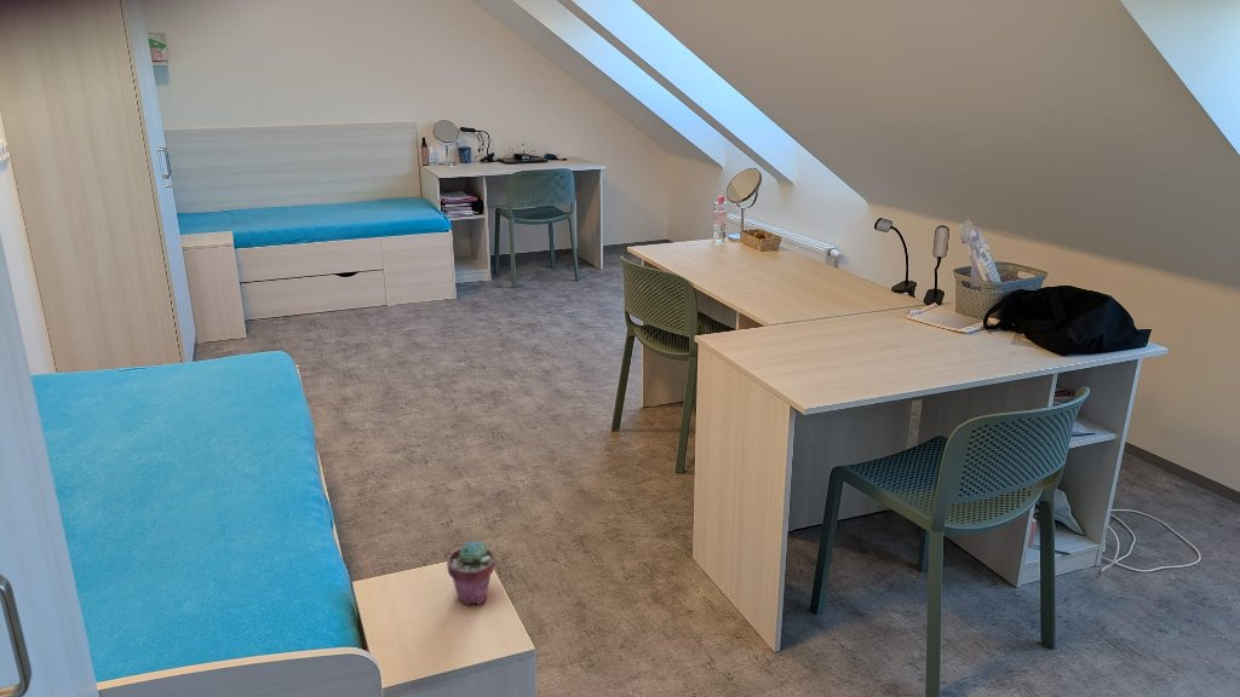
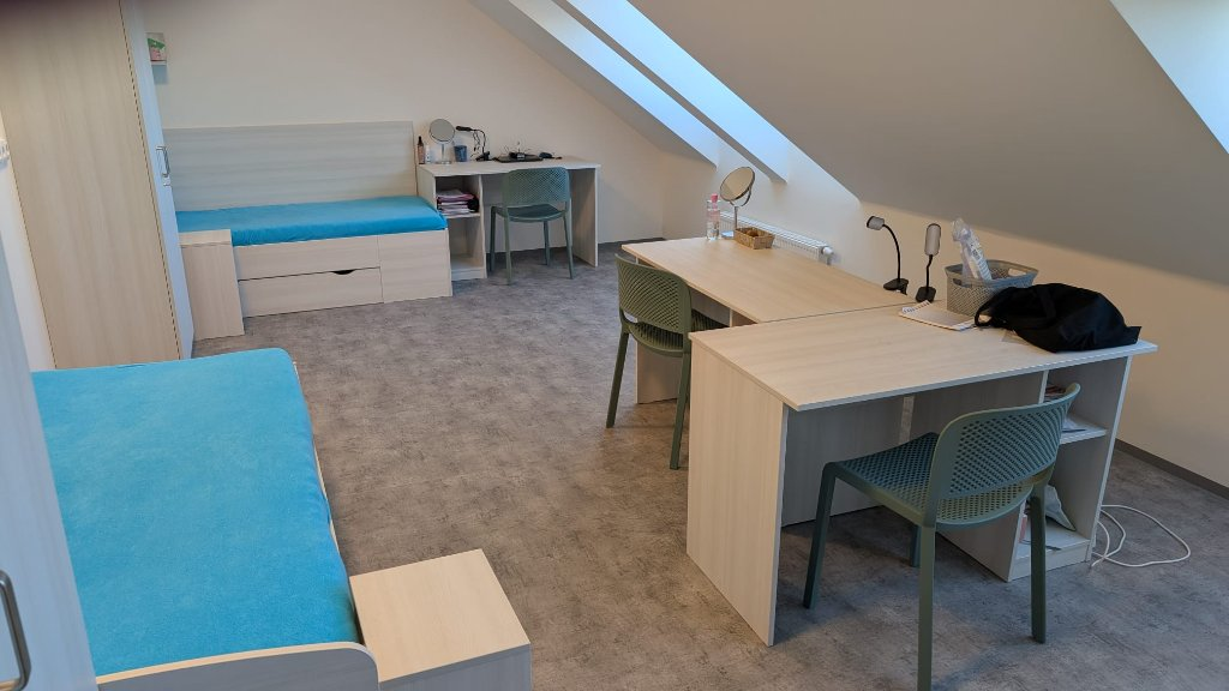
- potted succulent [446,540,496,606]
